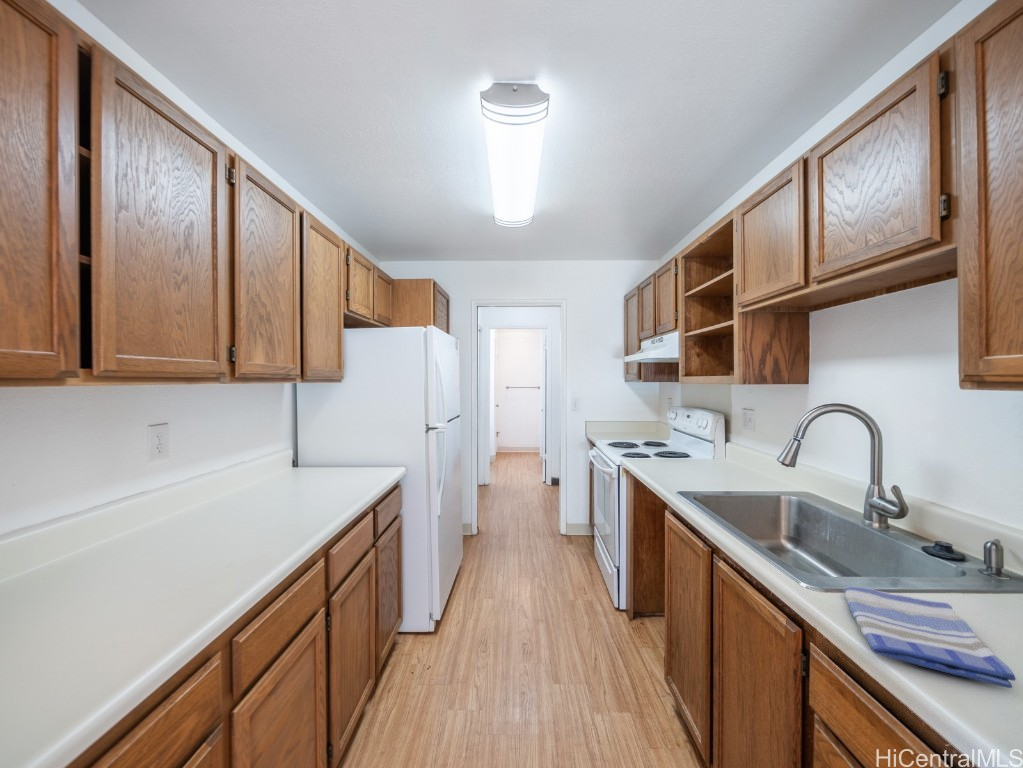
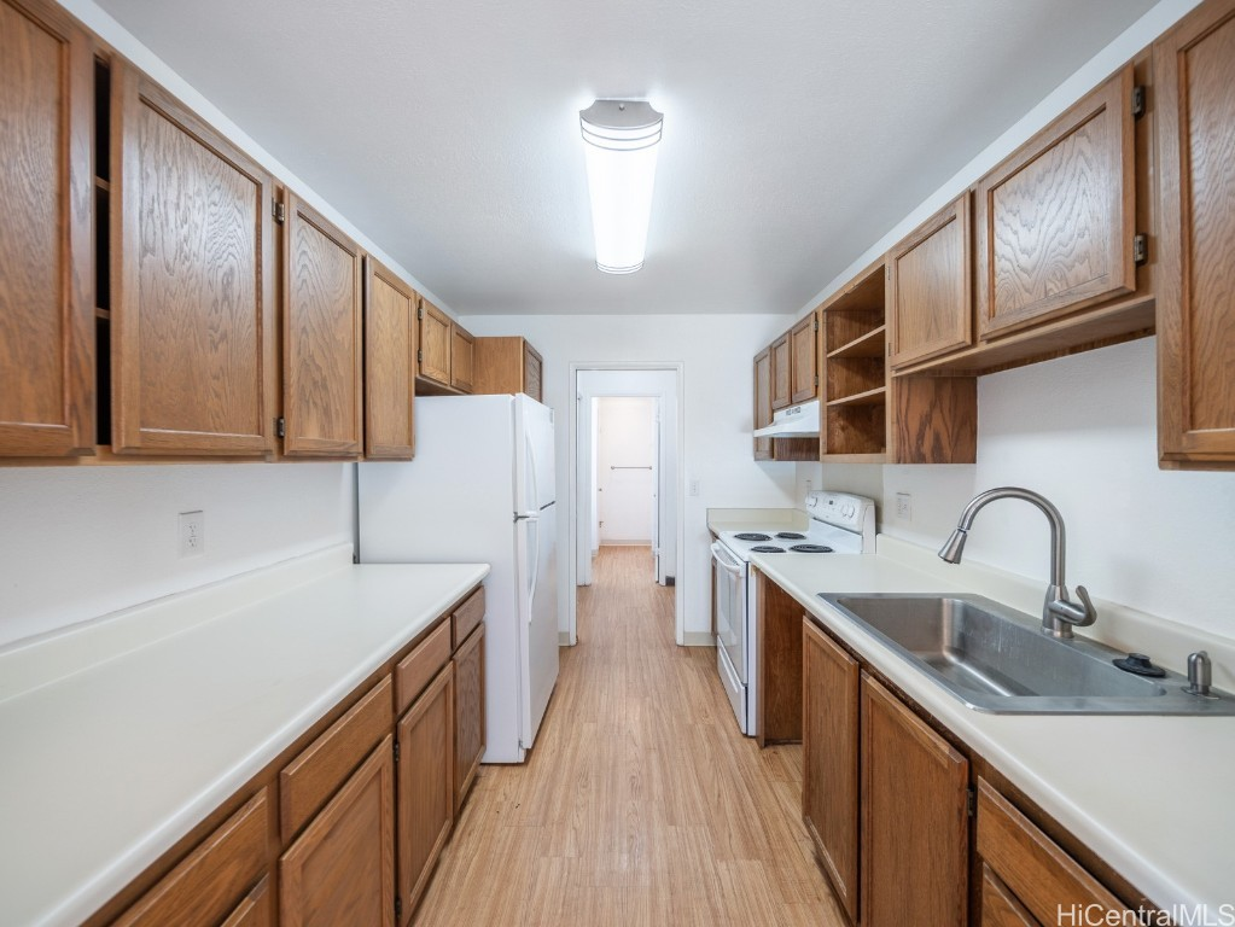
- dish towel [842,585,1017,689]
